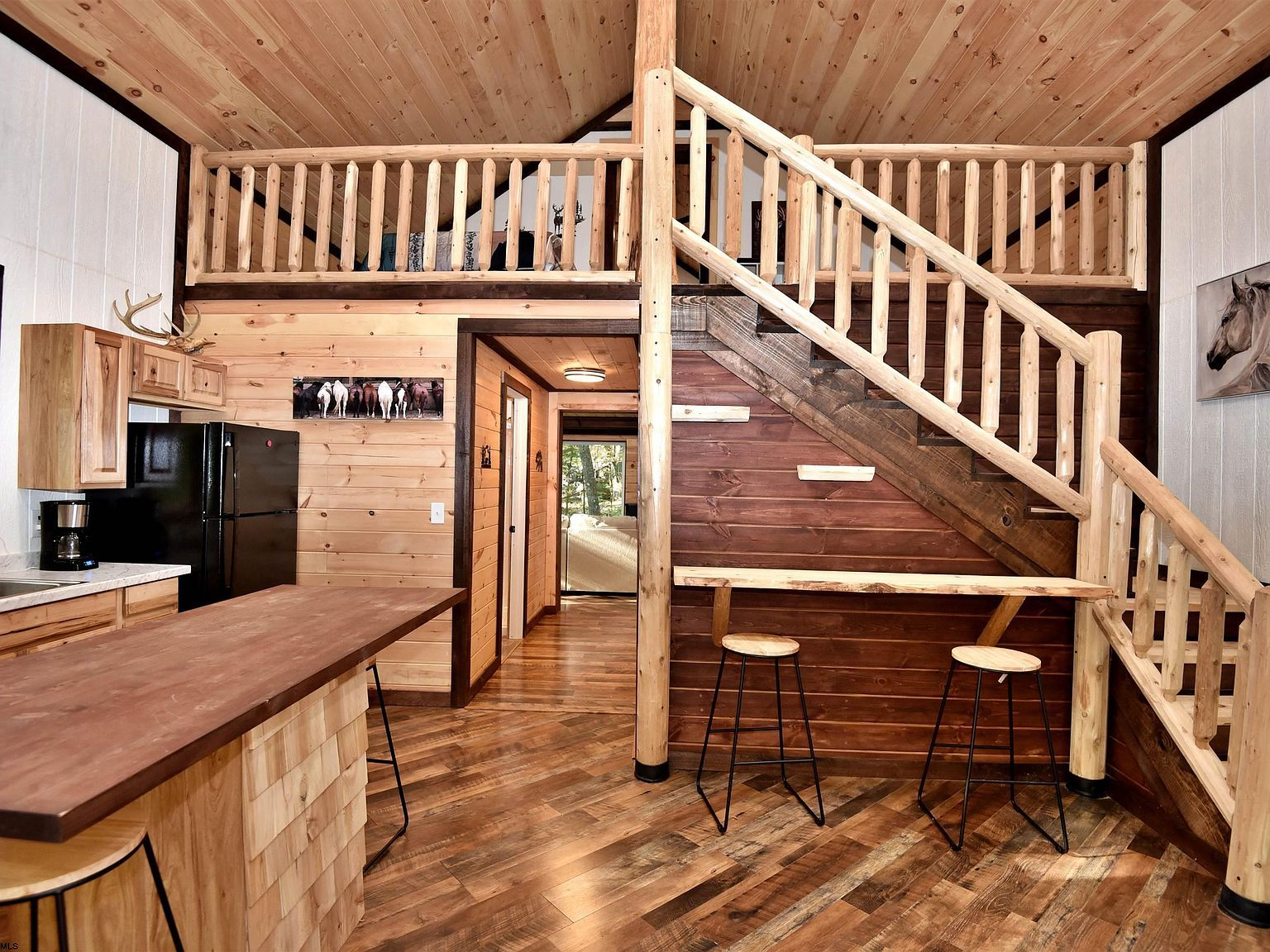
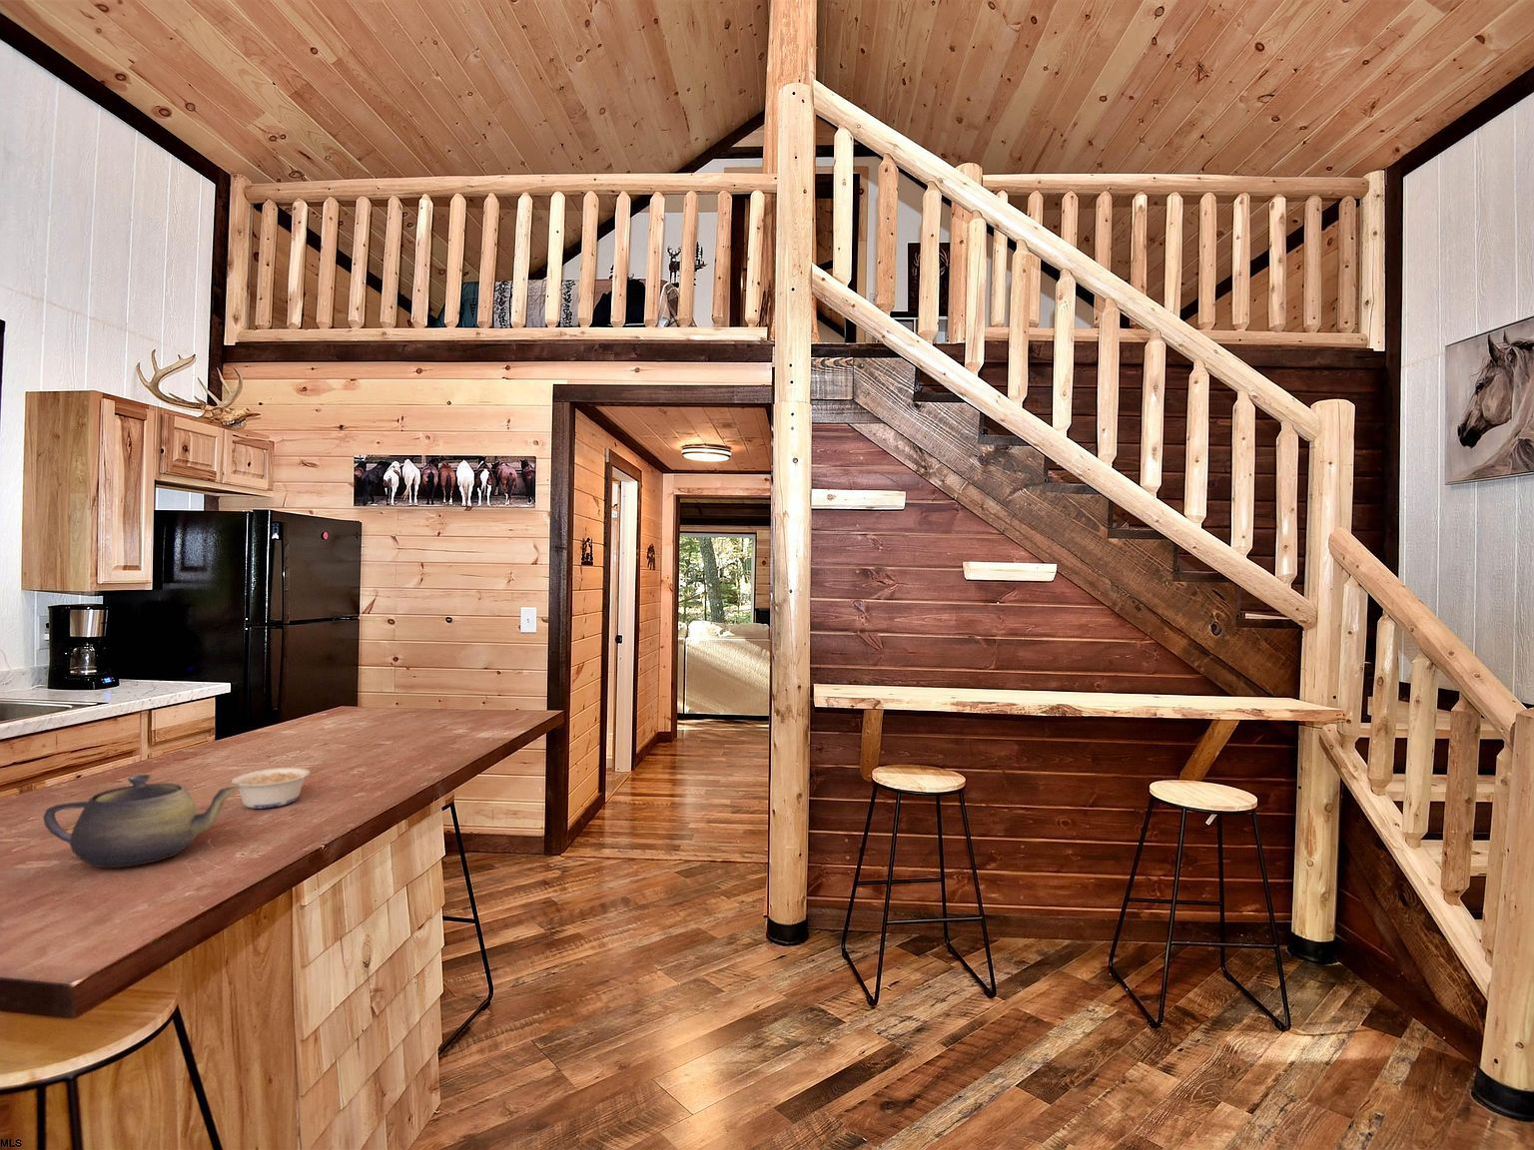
+ legume [221,767,310,809]
+ teapot [42,773,240,869]
